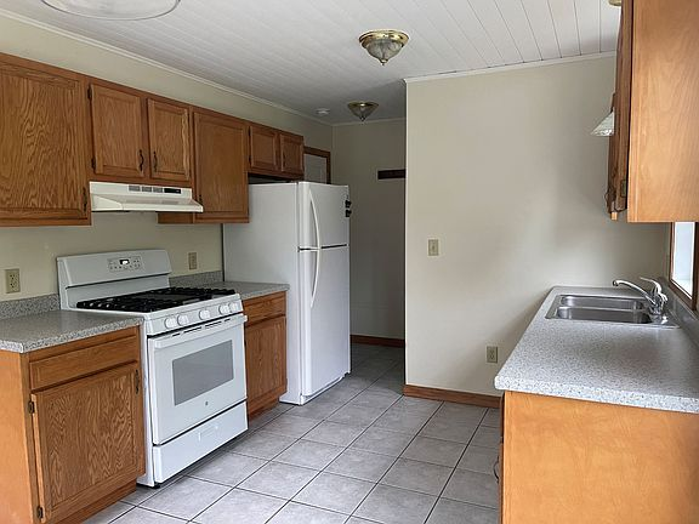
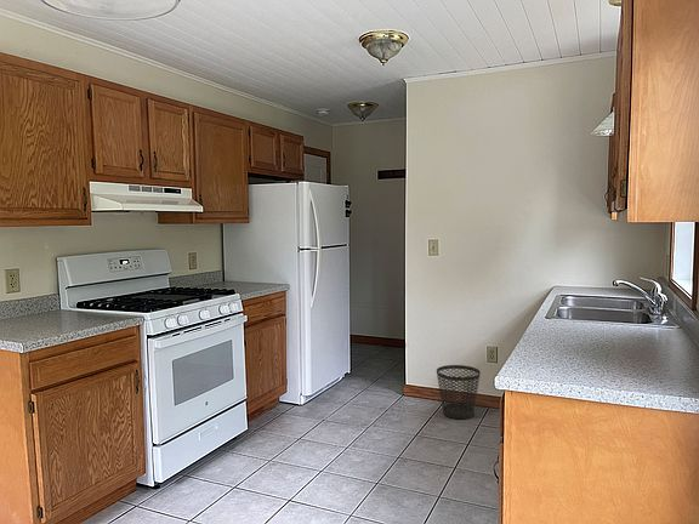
+ wastebasket [436,364,482,420]
